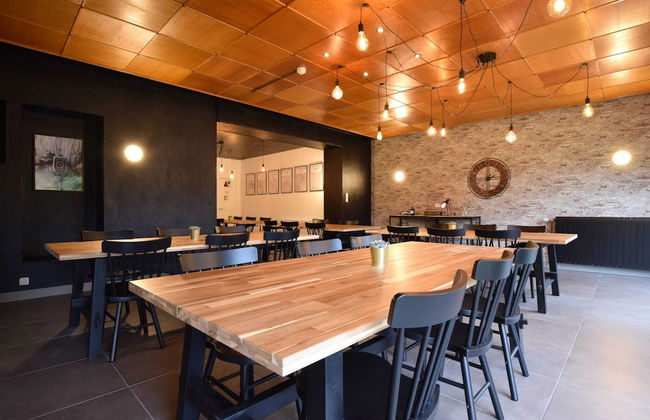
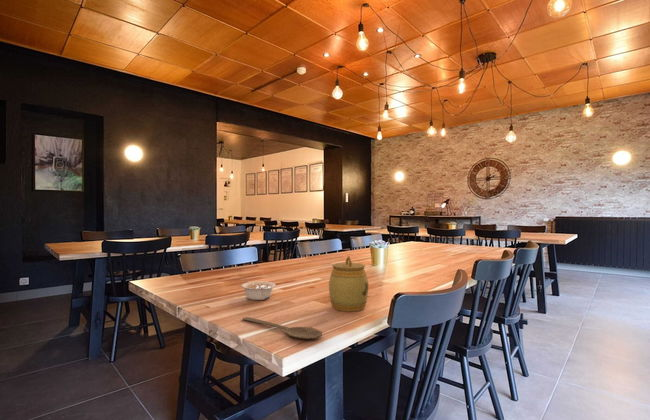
+ jar [328,255,369,313]
+ legume [241,280,276,301]
+ wooden spoon [242,316,323,340]
